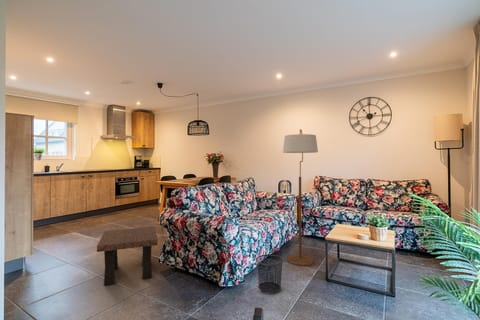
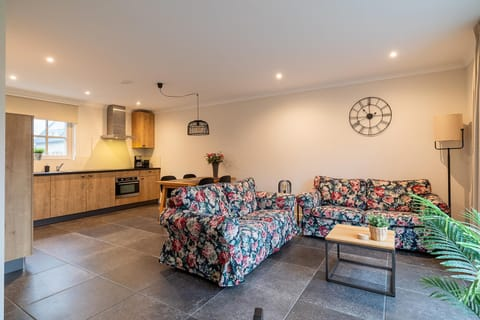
- floor lamp [282,128,319,267]
- waste bin [255,254,284,295]
- side table [96,226,159,286]
